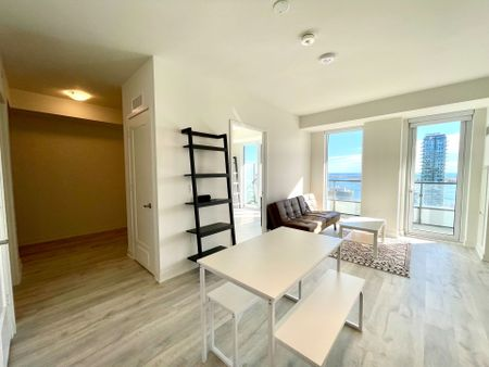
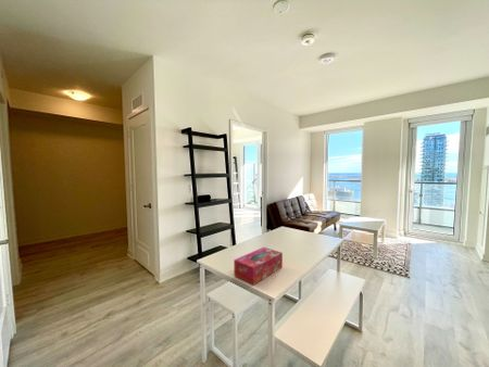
+ tissue box [233,246,284,286]
